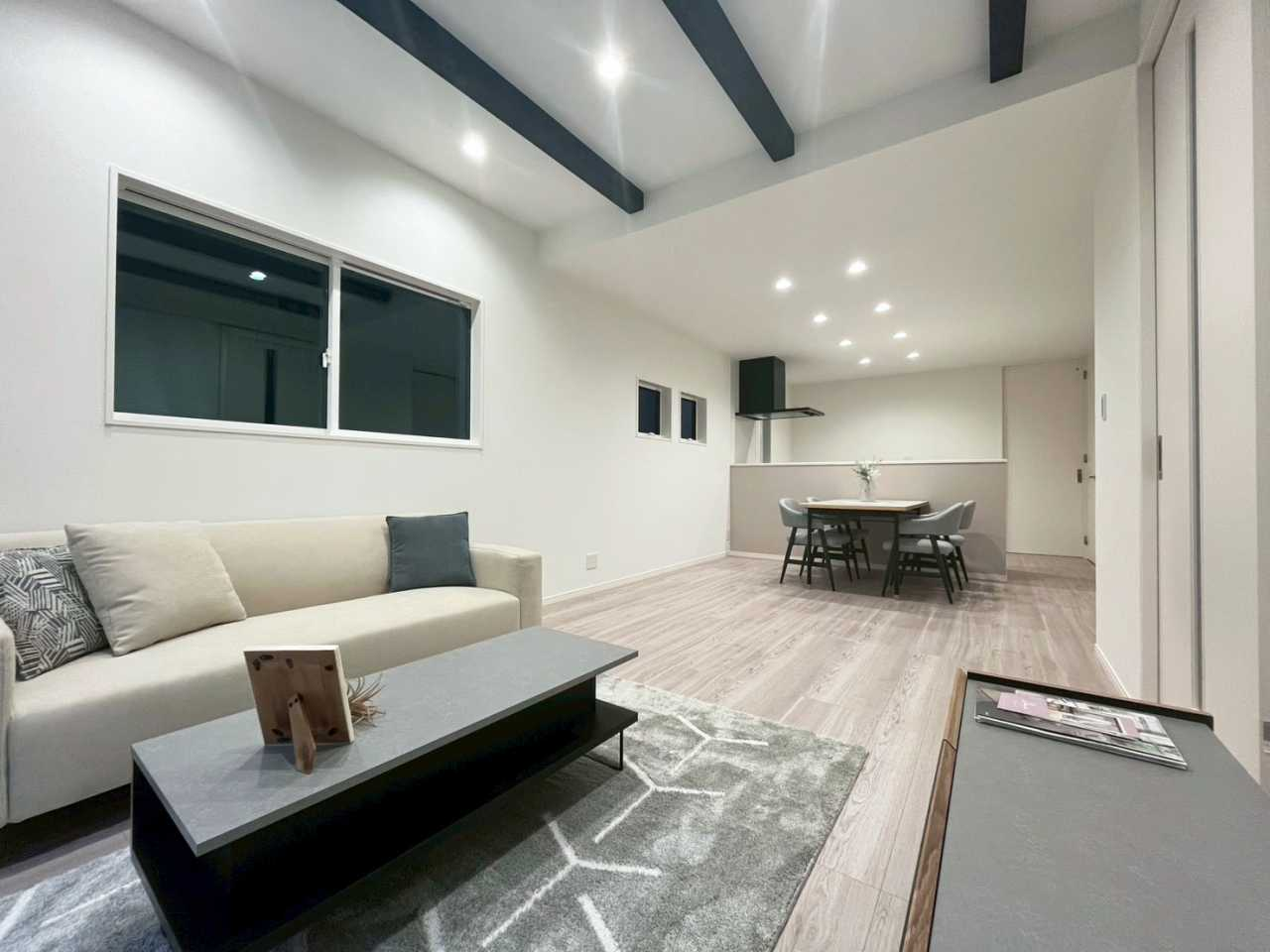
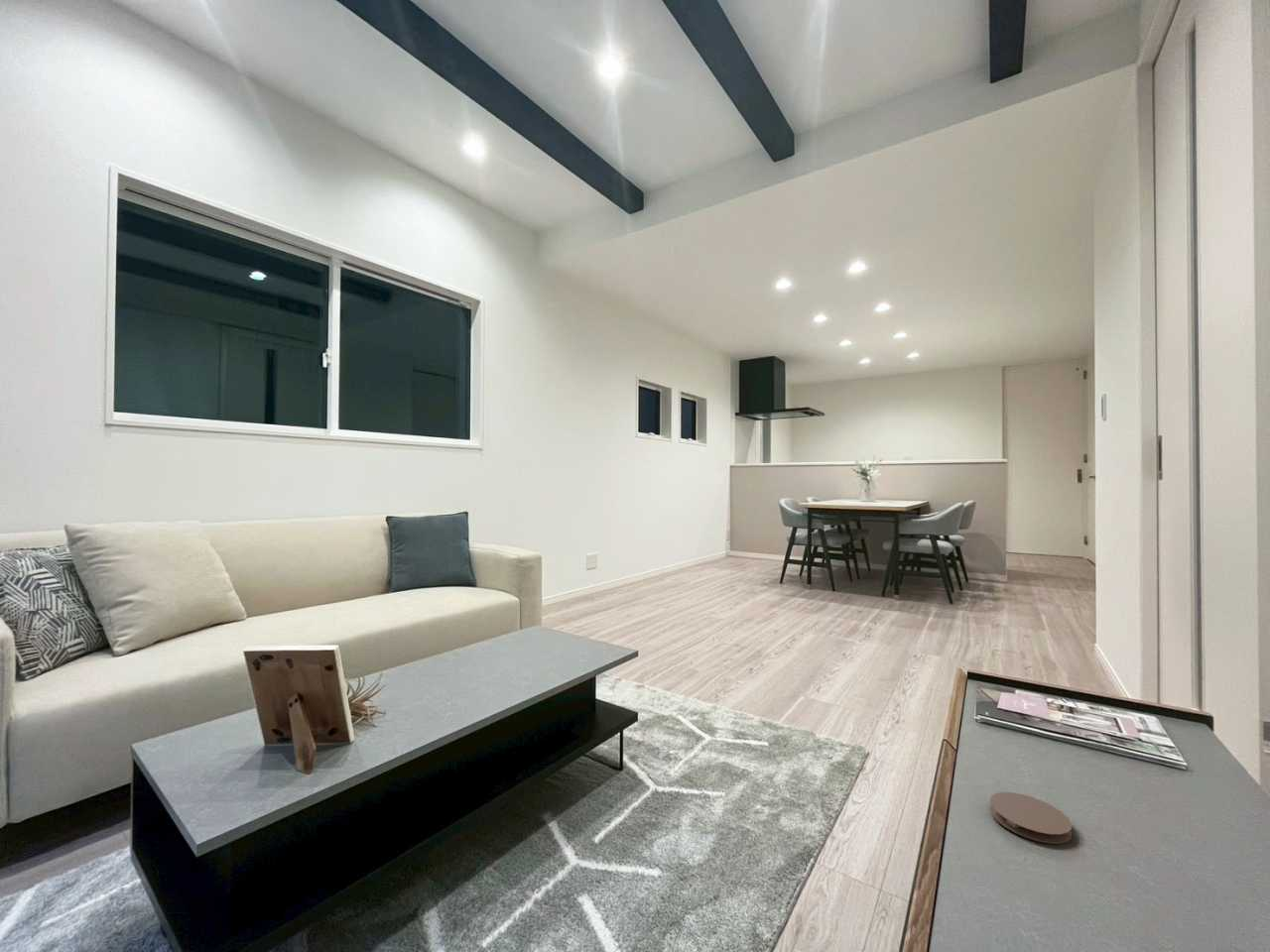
+ coaster [989,791,1073,845]
